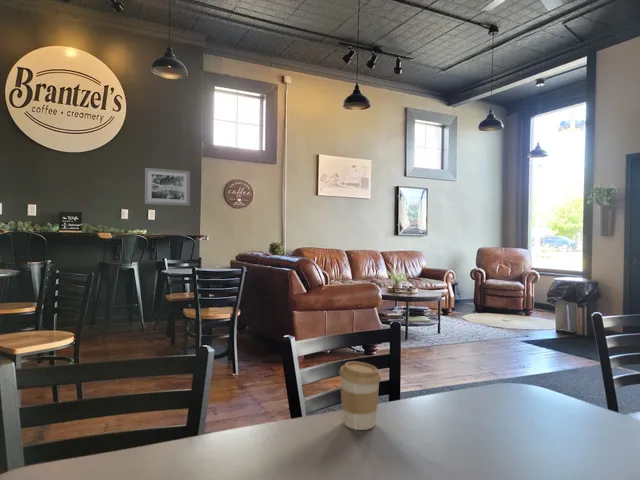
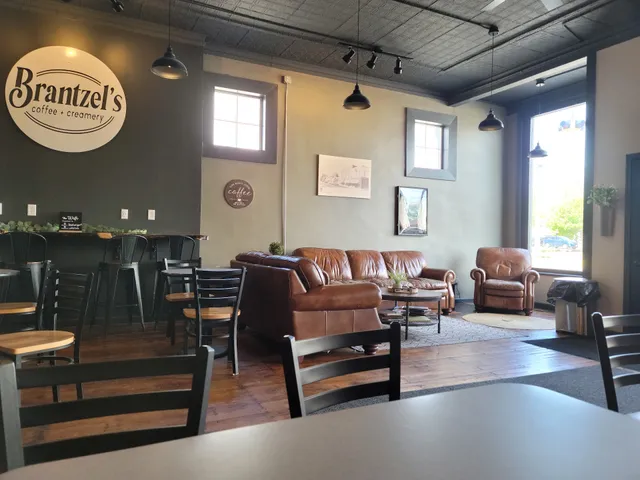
- coffee cup [338,361,382,431]
- wall art [144,167,191,206]
